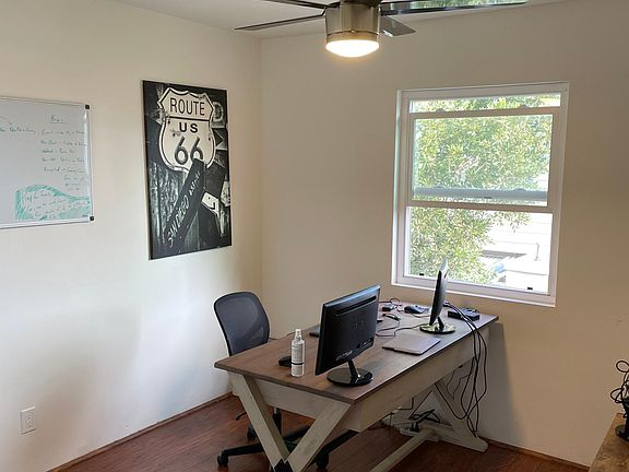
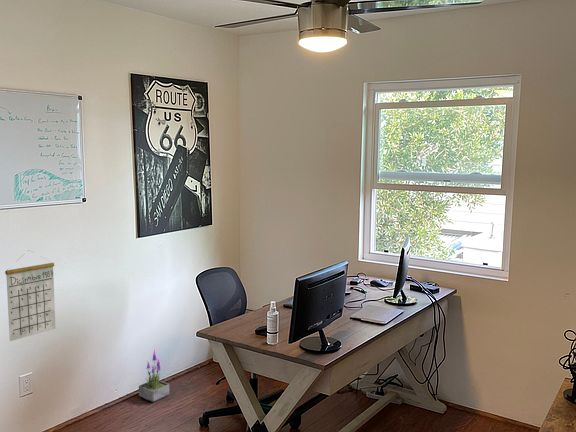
+ potted plant [138,348,170,403]
+ calendar [4,249,57,342]
